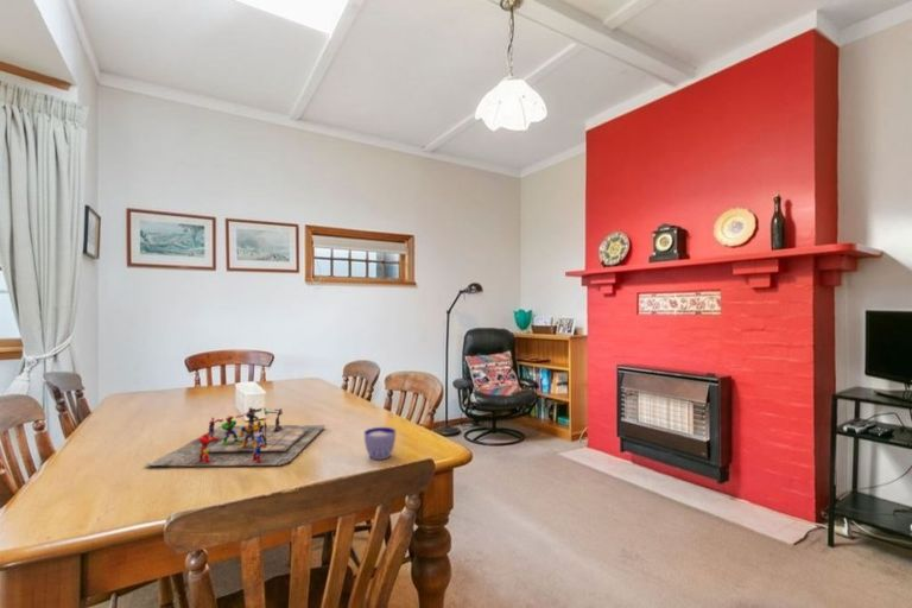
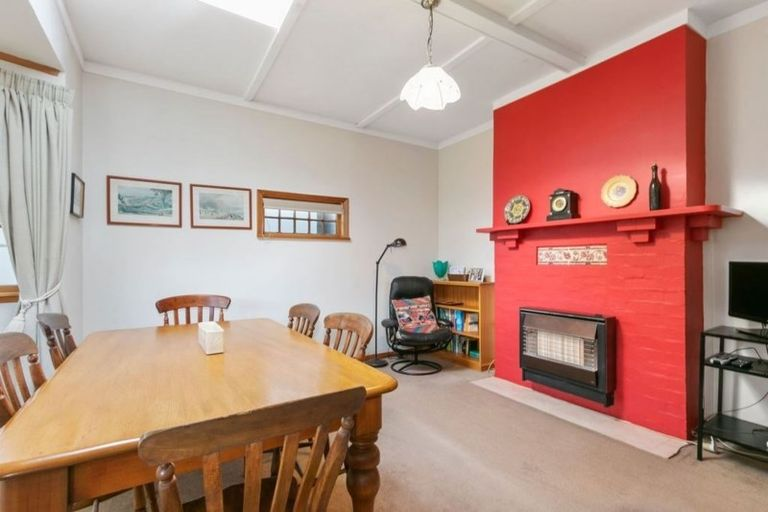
- board game [142,406,327,468]
- cup [363,426,397,461]
